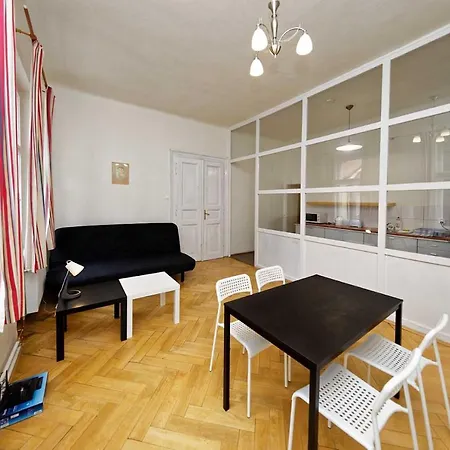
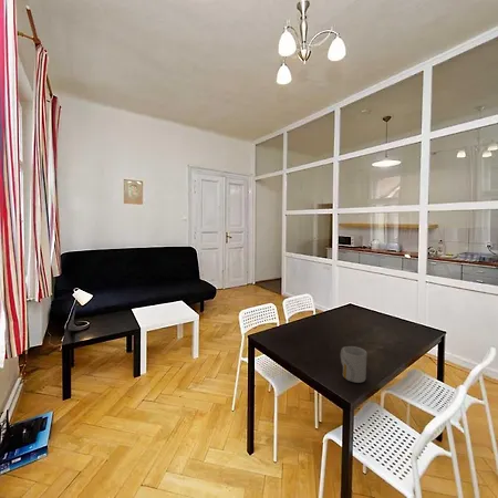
+ mug [340,345,367,384]
